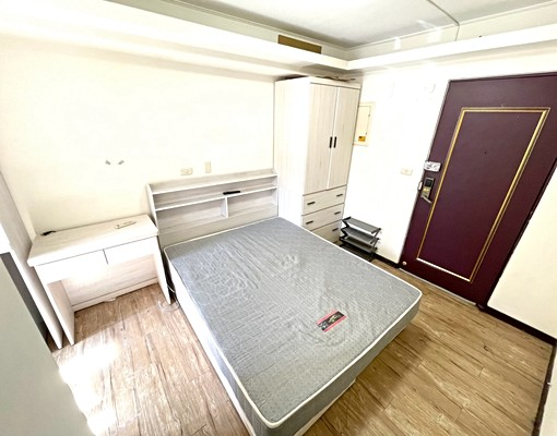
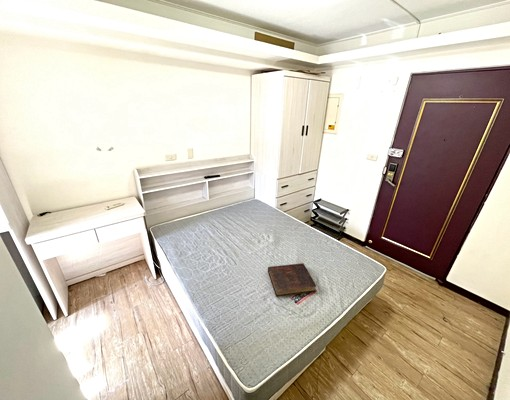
+ book [267,262,317,298]
